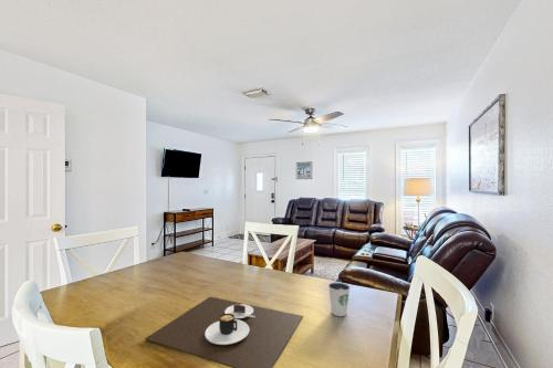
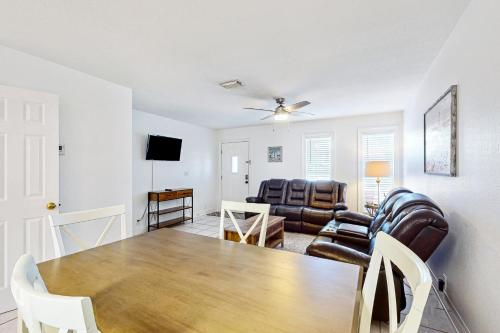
- place mat [144,296,304,368]
- dixie cup [327,281,351,317]
